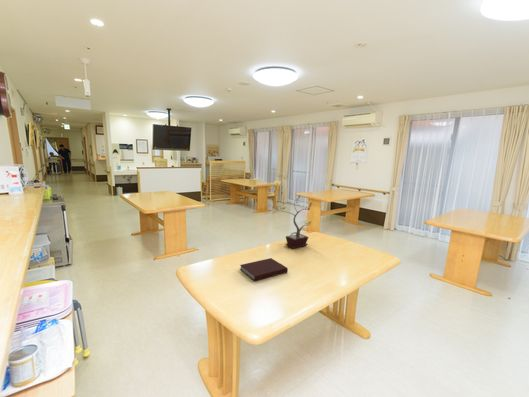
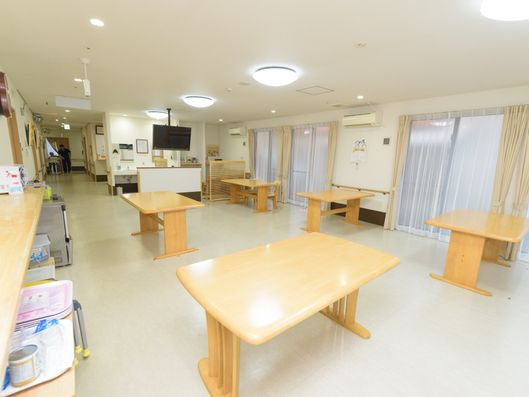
- notebook [239,257,289,282]
- potted plant [272,193,313,249]
